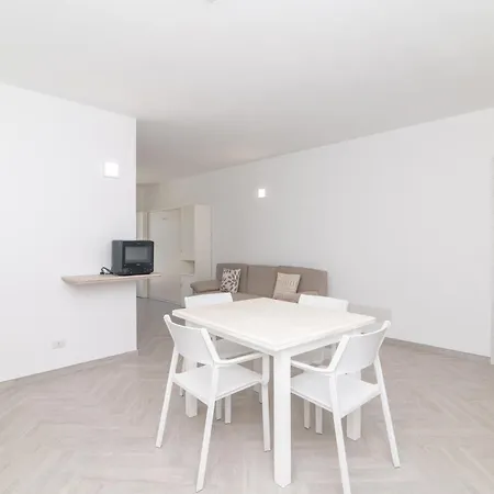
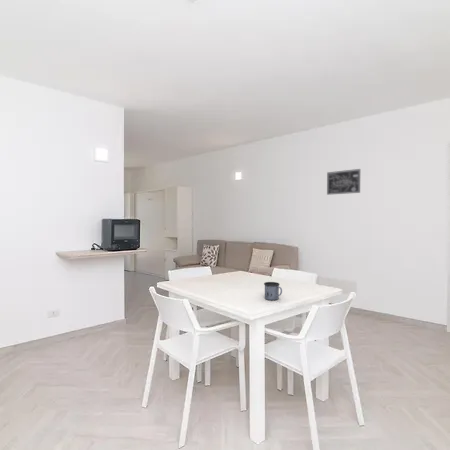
+ mug [263,281,283,301]
+ wall art [326,168,361,196]
